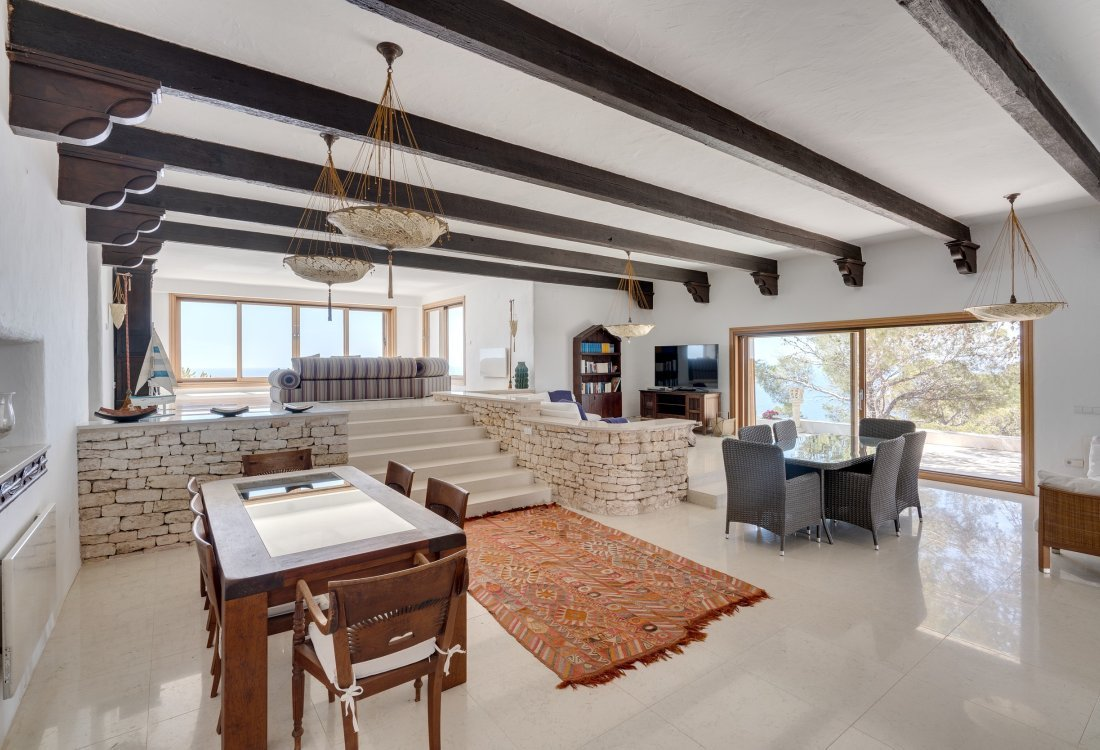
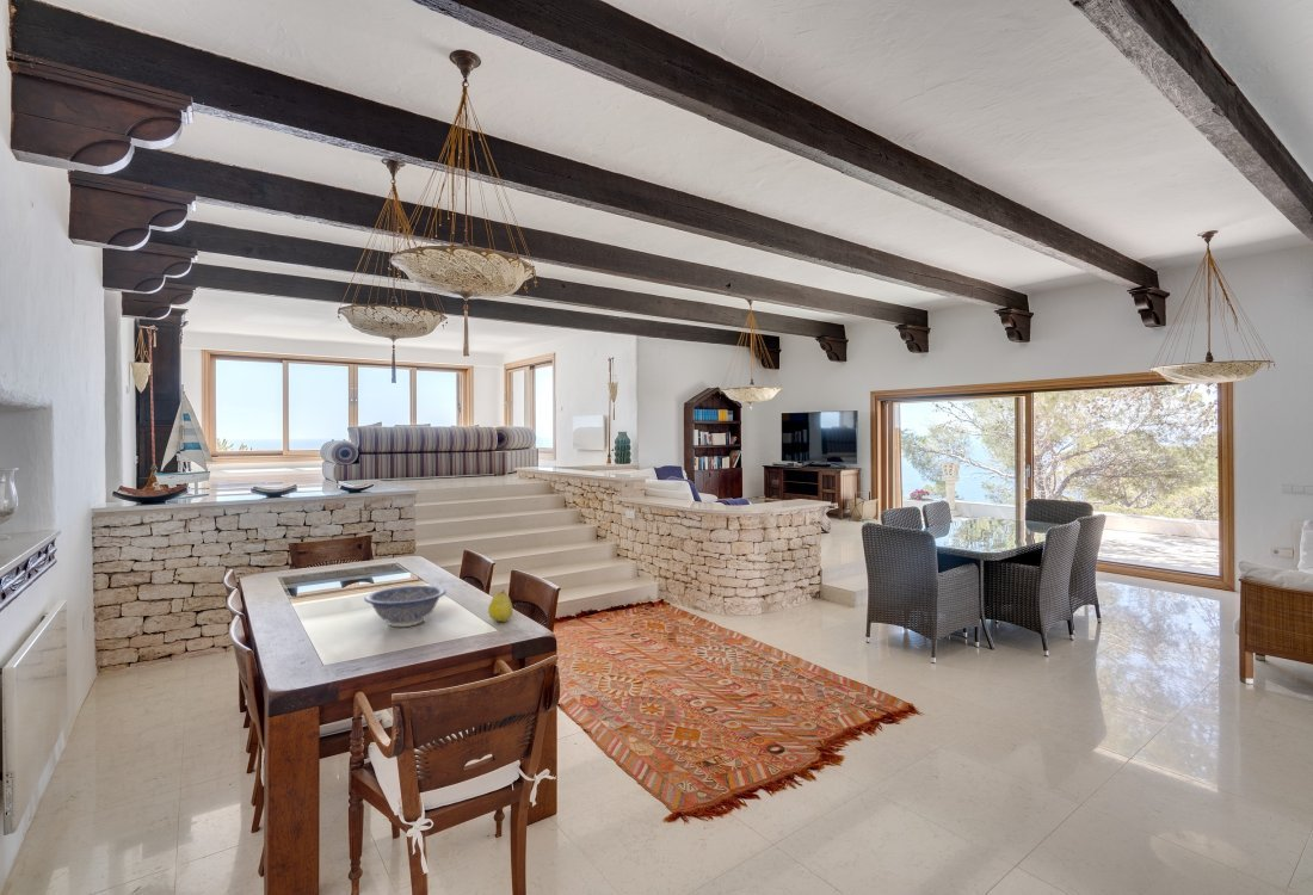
+ fruit [487,588,514,623]
+ decorative bowl [363,584,448,628]
